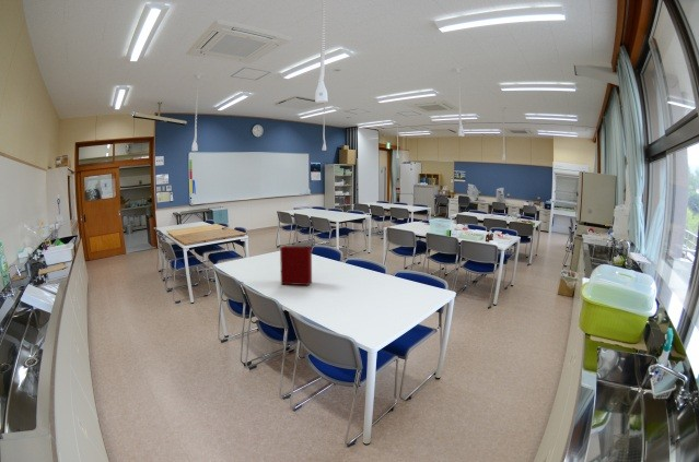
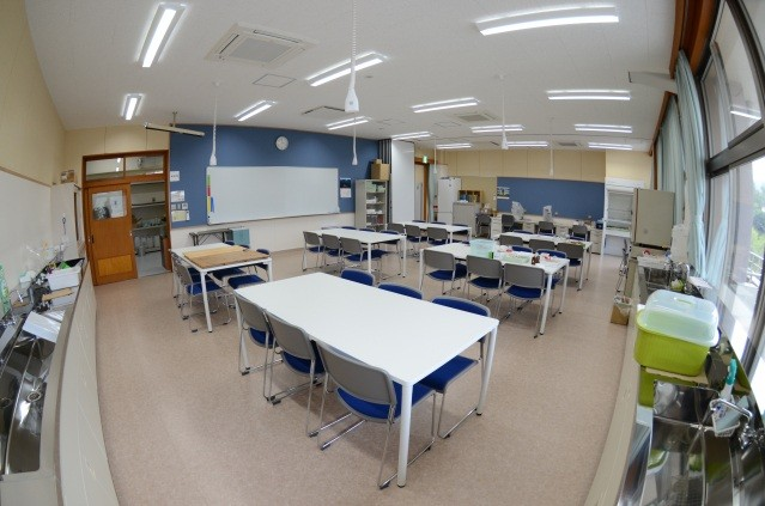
- binder [279,245,313,286]
